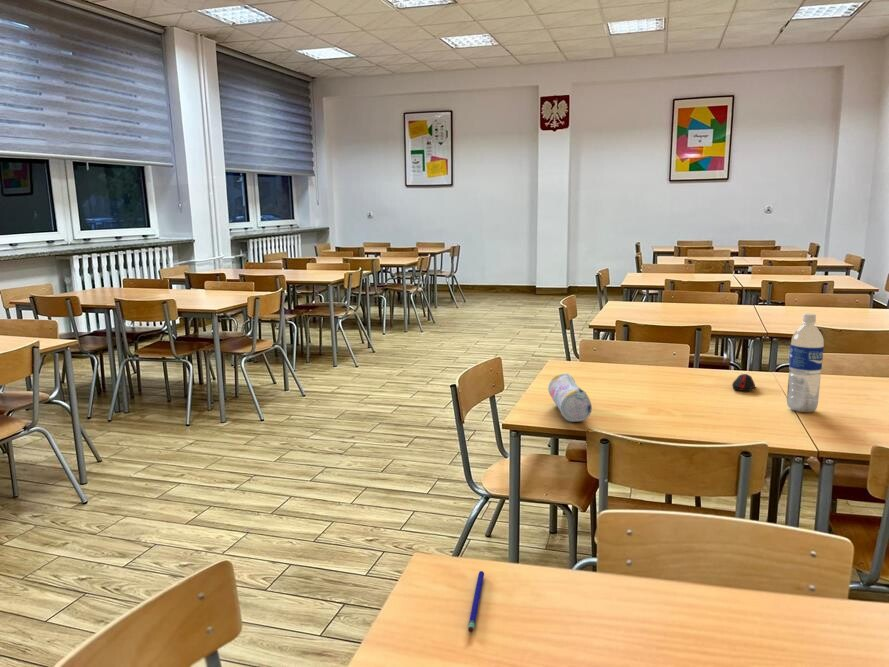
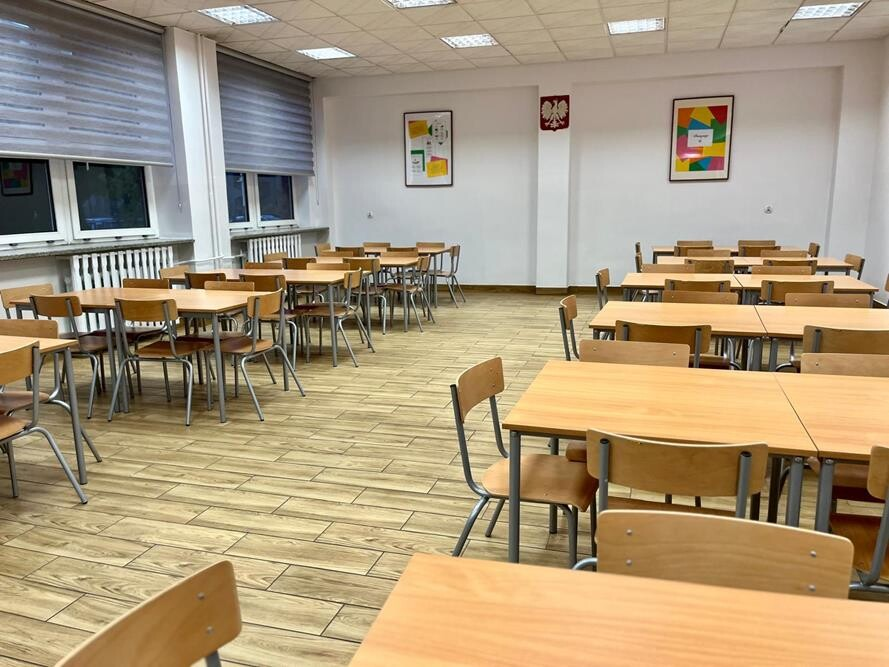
- pen [467,570,485,633]
- pencil case [547,372,593,423]
- computer mouse [731,373,756,392]
- water bottle [786,312,825,413]
